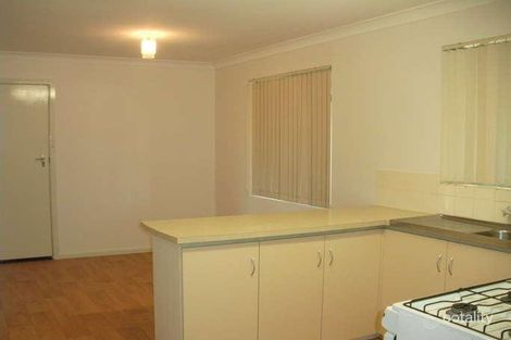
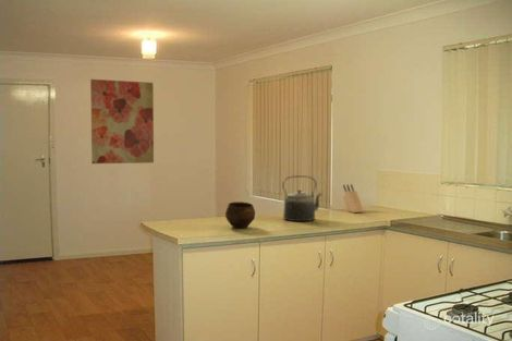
+ bowl [224,200,256,229]
+ wall art [89,78,155,165]
+ knife block [342,183,365,214]
+ kettle [281,175,322,222]
